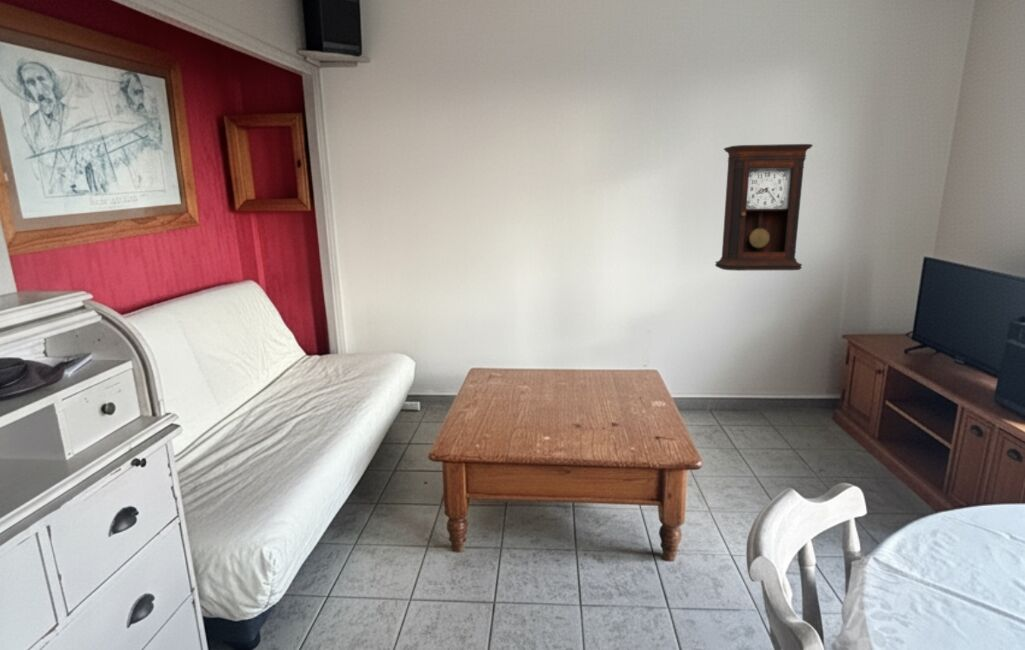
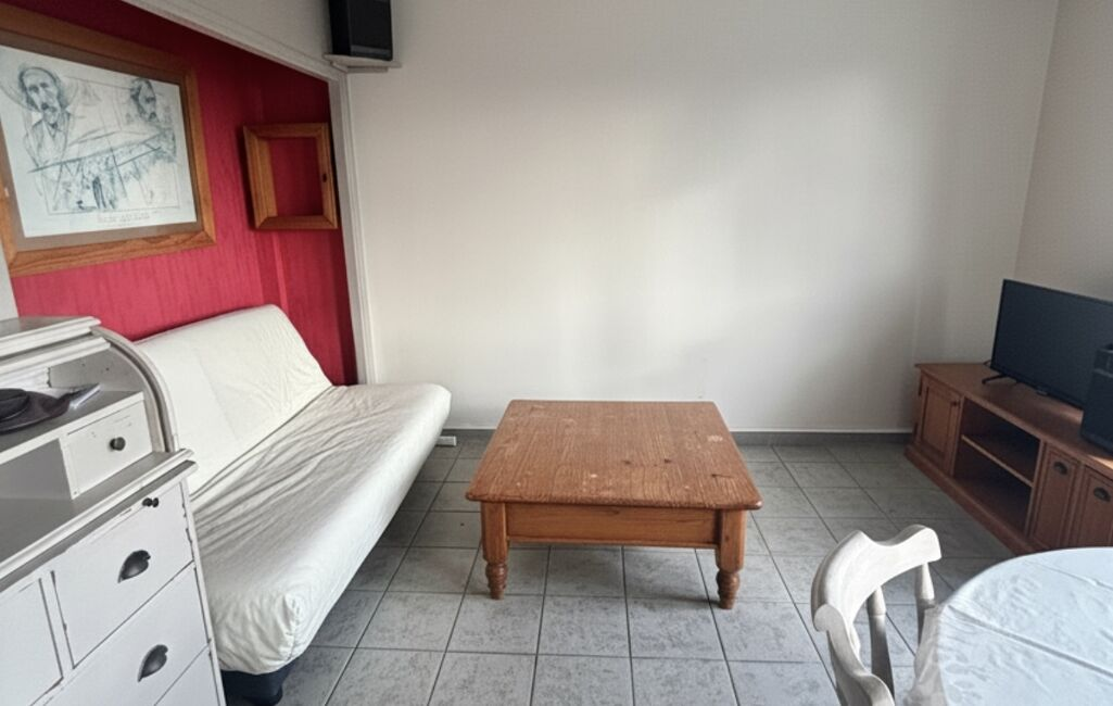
- pendulum clock [714,143,814,272]
